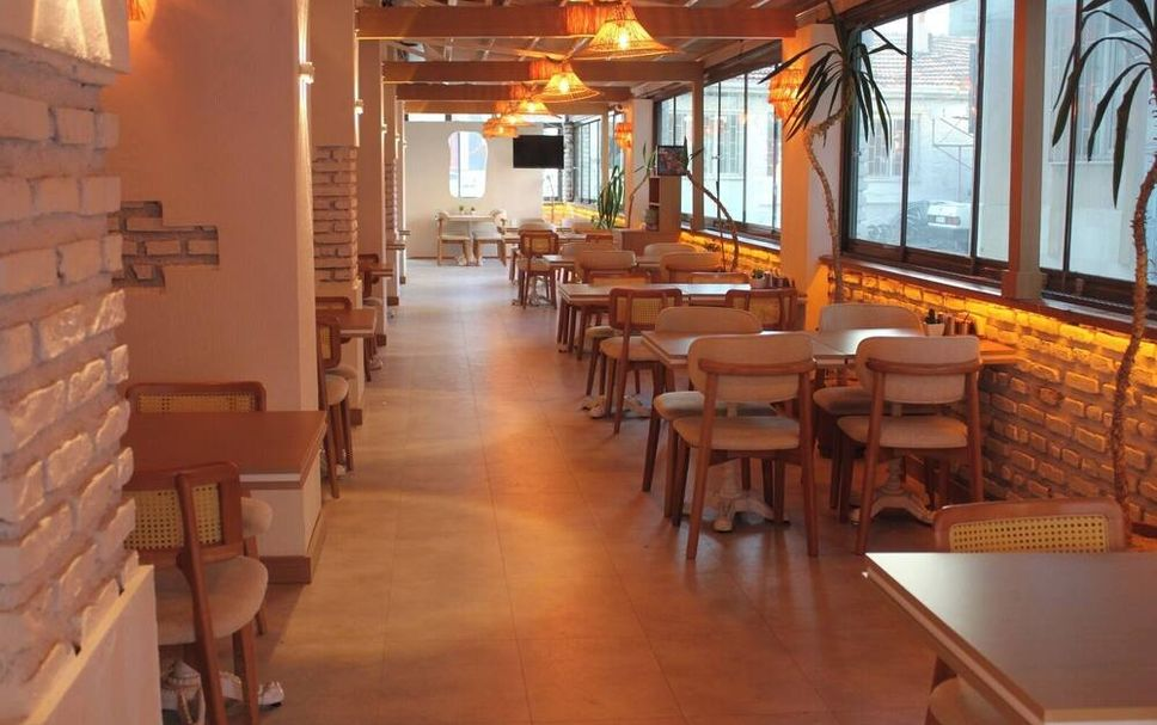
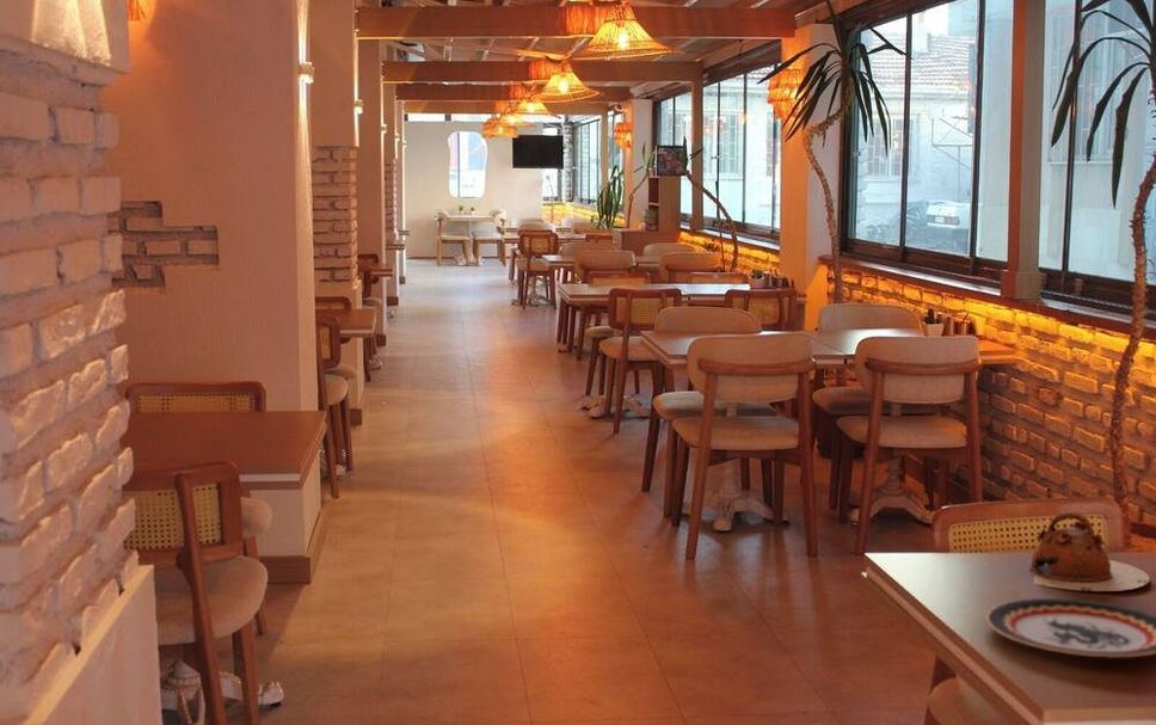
+ plate [984,597,1156,659]
+ teapot [1028,510,1151,592]
